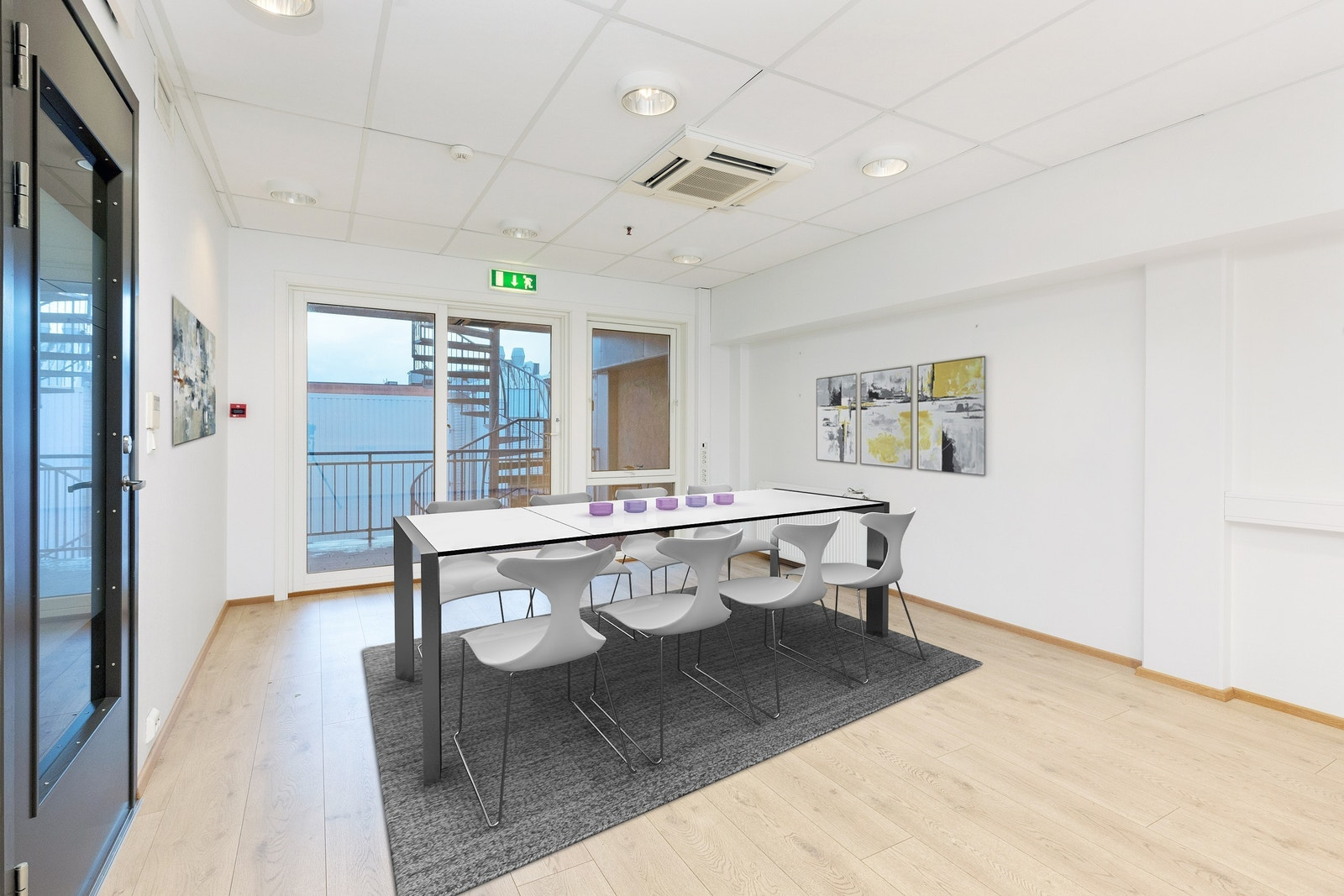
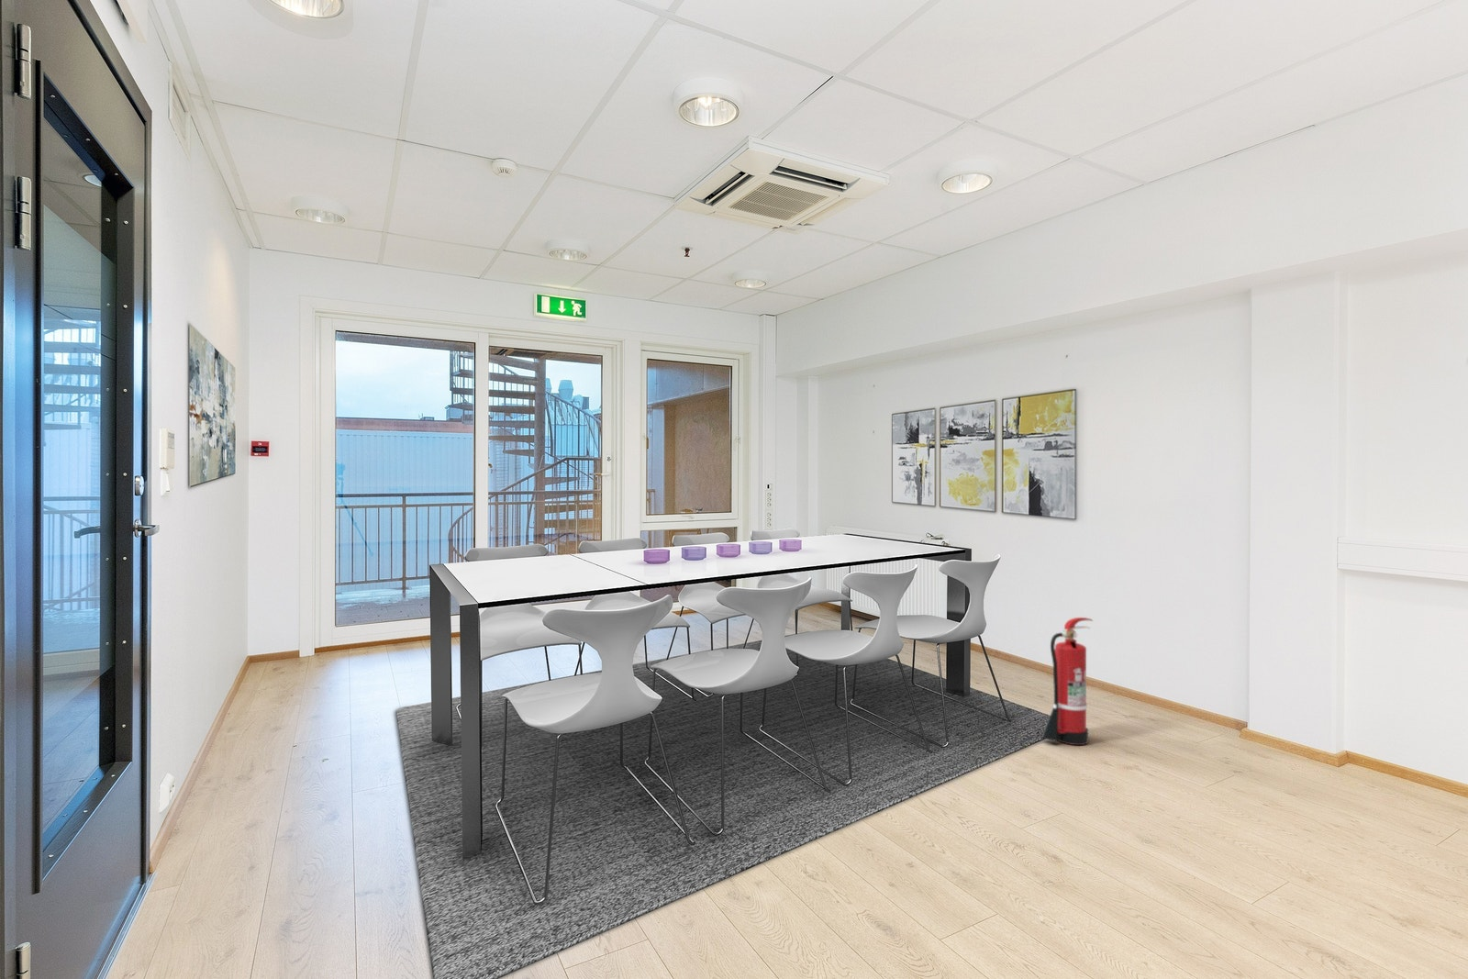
+ fire extinguisher [1041,616,1093,746]
